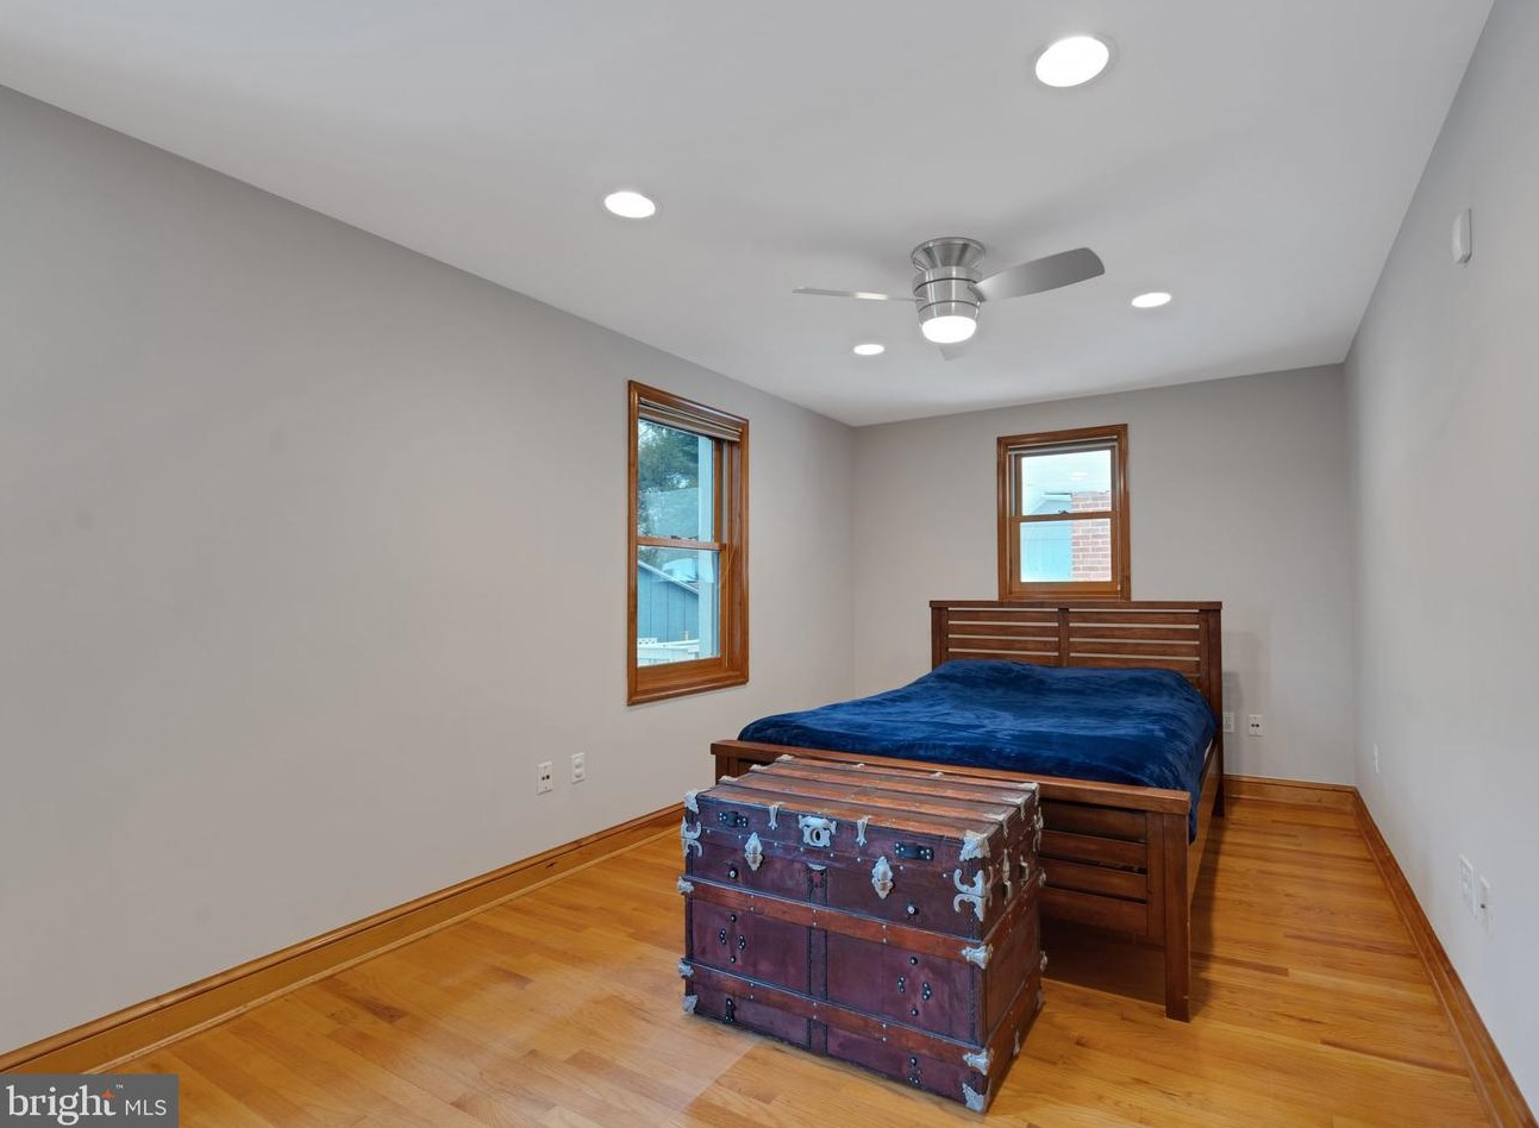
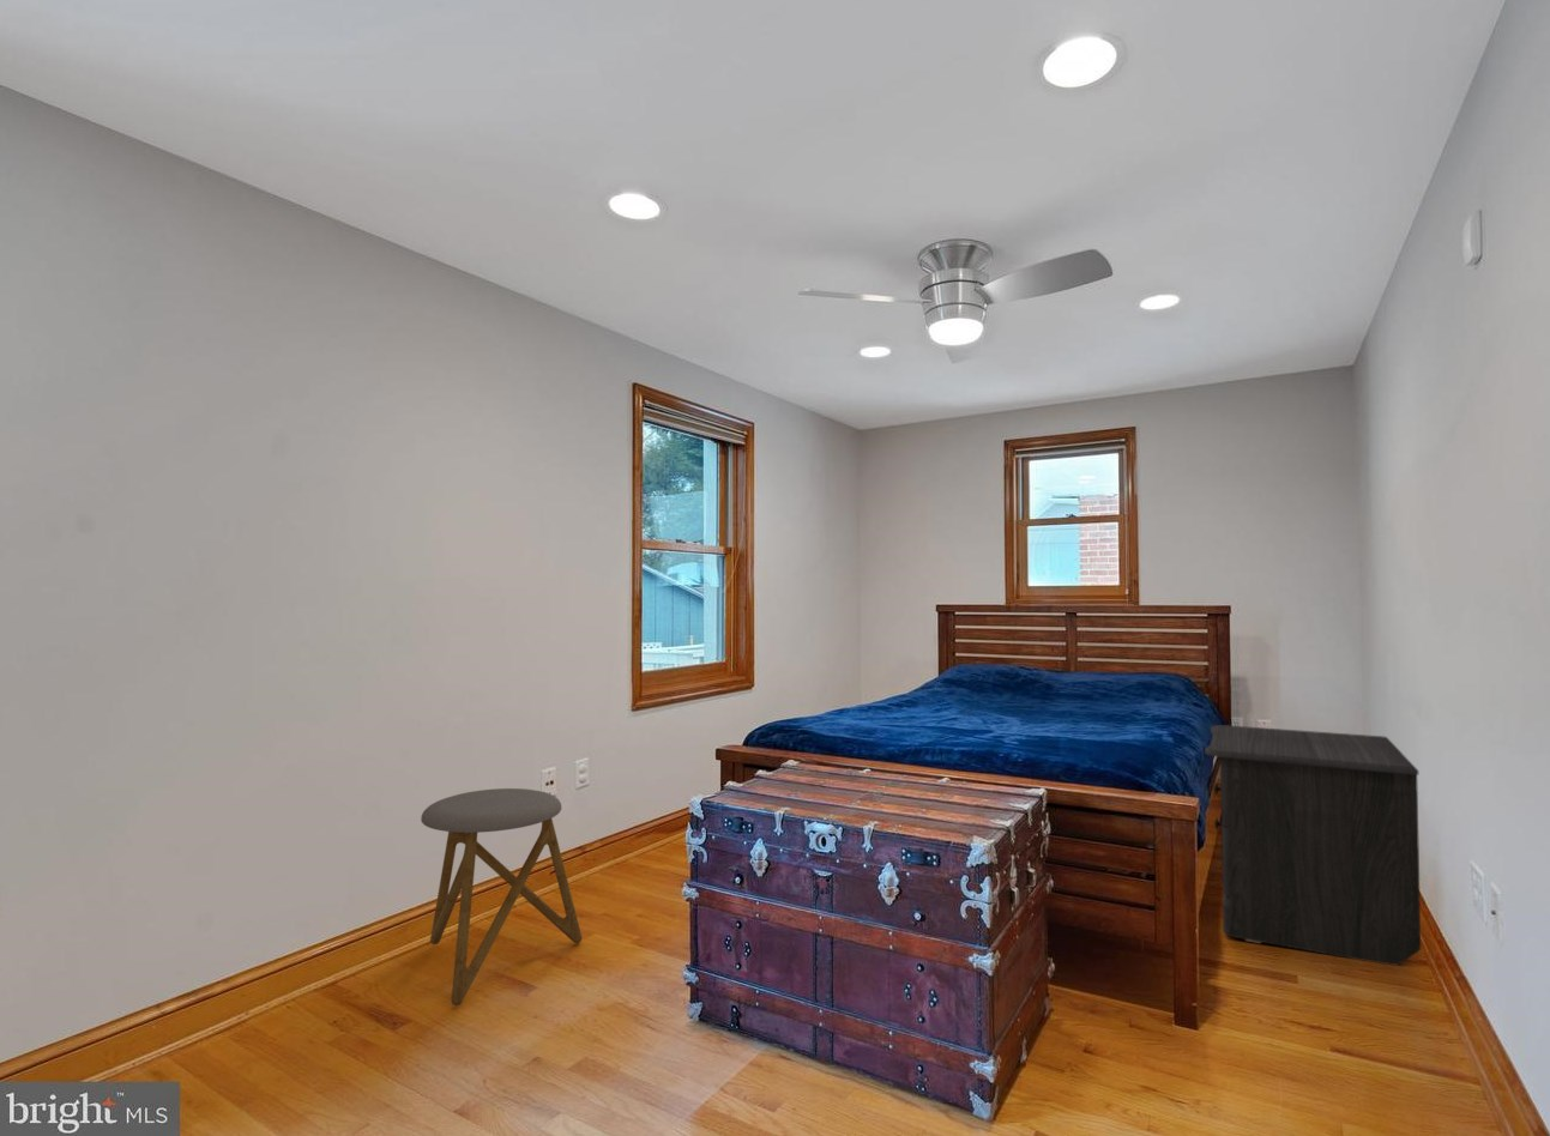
+ stool [420,787,582,1006]
+ nightstand [1203,723,1421,968]
